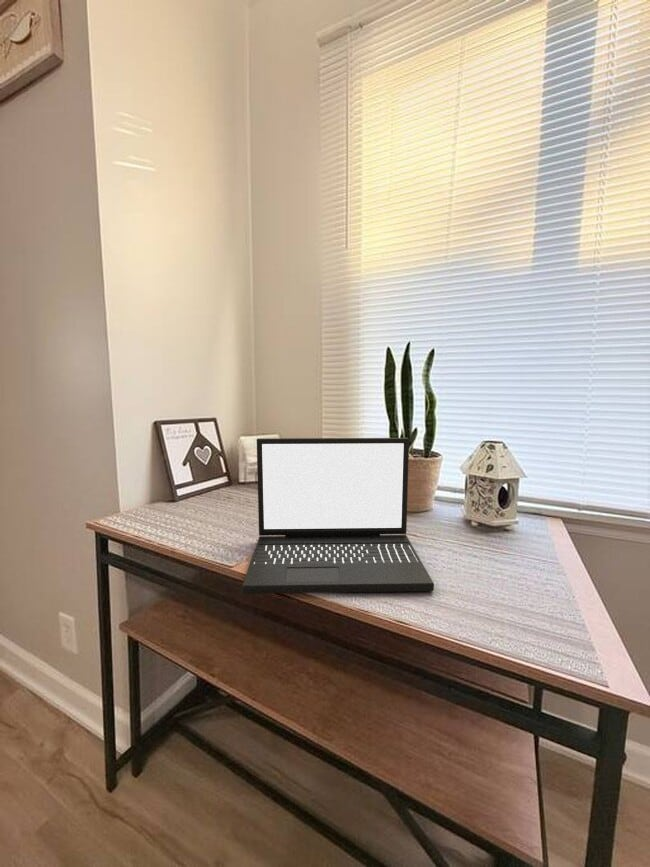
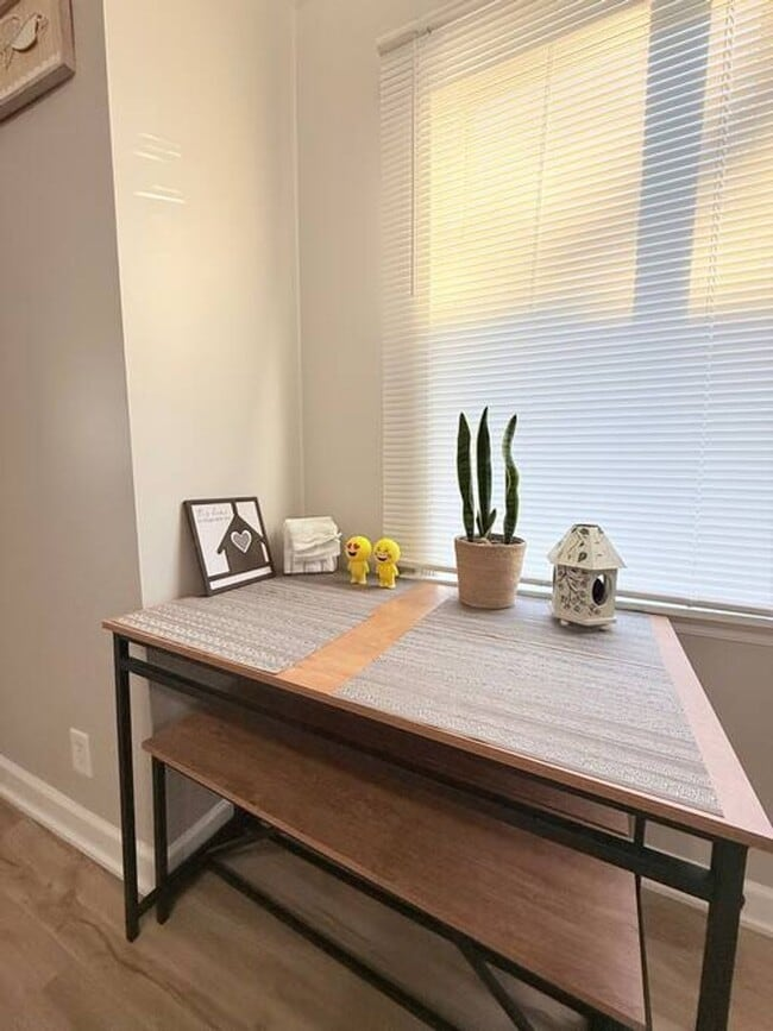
- laptop [241,437,435,595]
